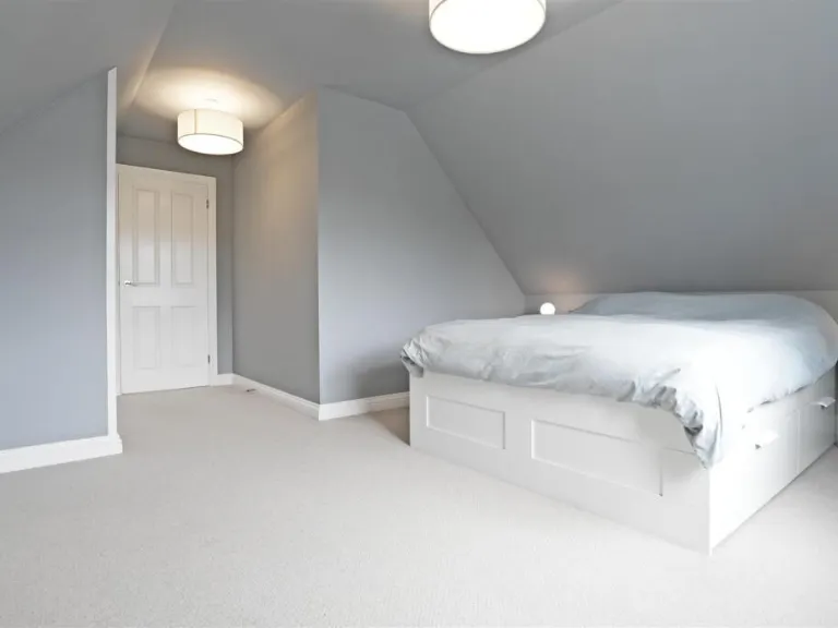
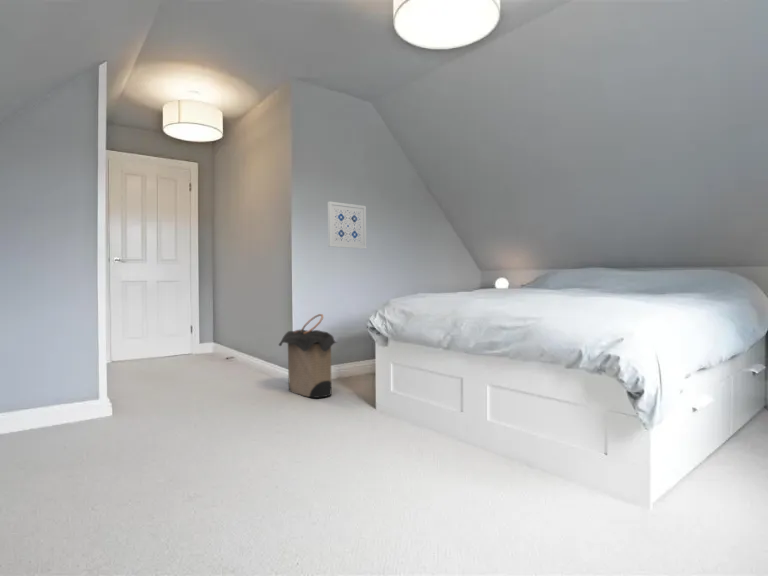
+ laundry hamper [278,313,338,399]
+ wall art [327,200,367,250]
